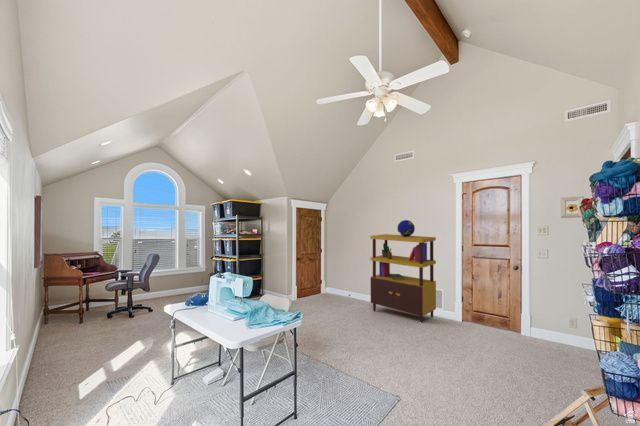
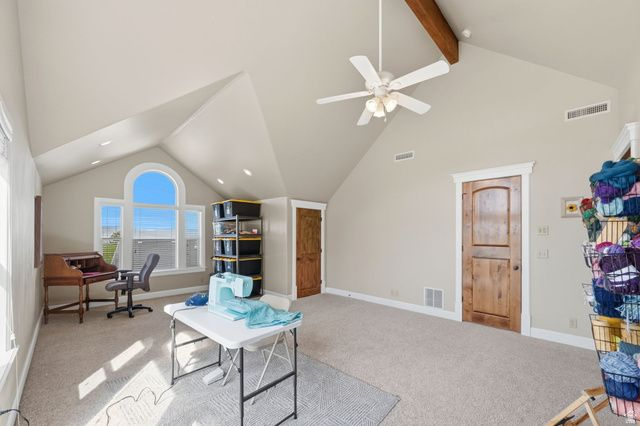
- bookcase [369,233,437,324]
- globe [396,219,416,237]
